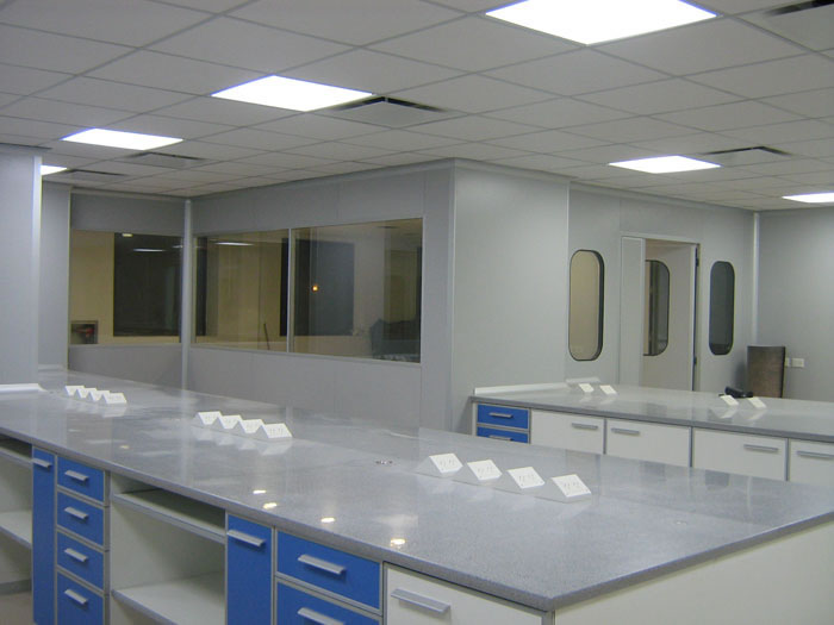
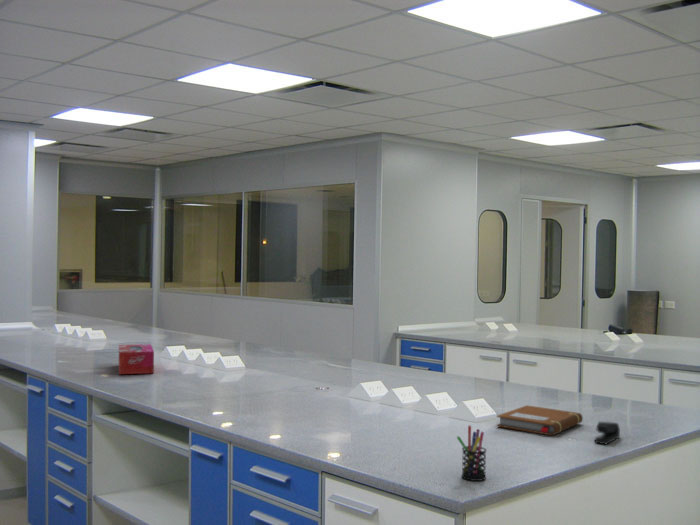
+ tissue box [118,343,155,375]
+ pen holder [456,425,487,482]
+ stapler [594,420,621,446]
+ notebook [496,404,584,436]
